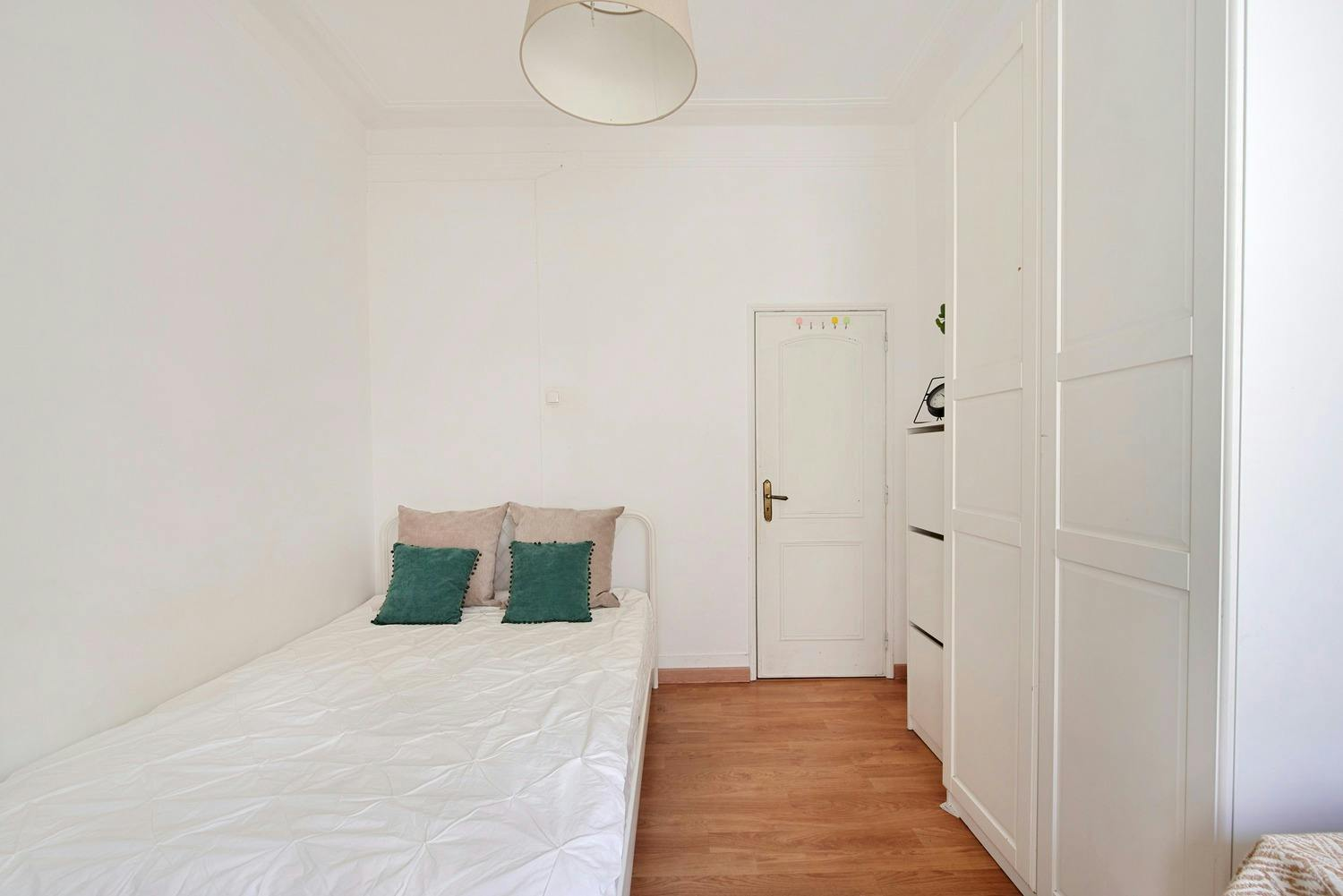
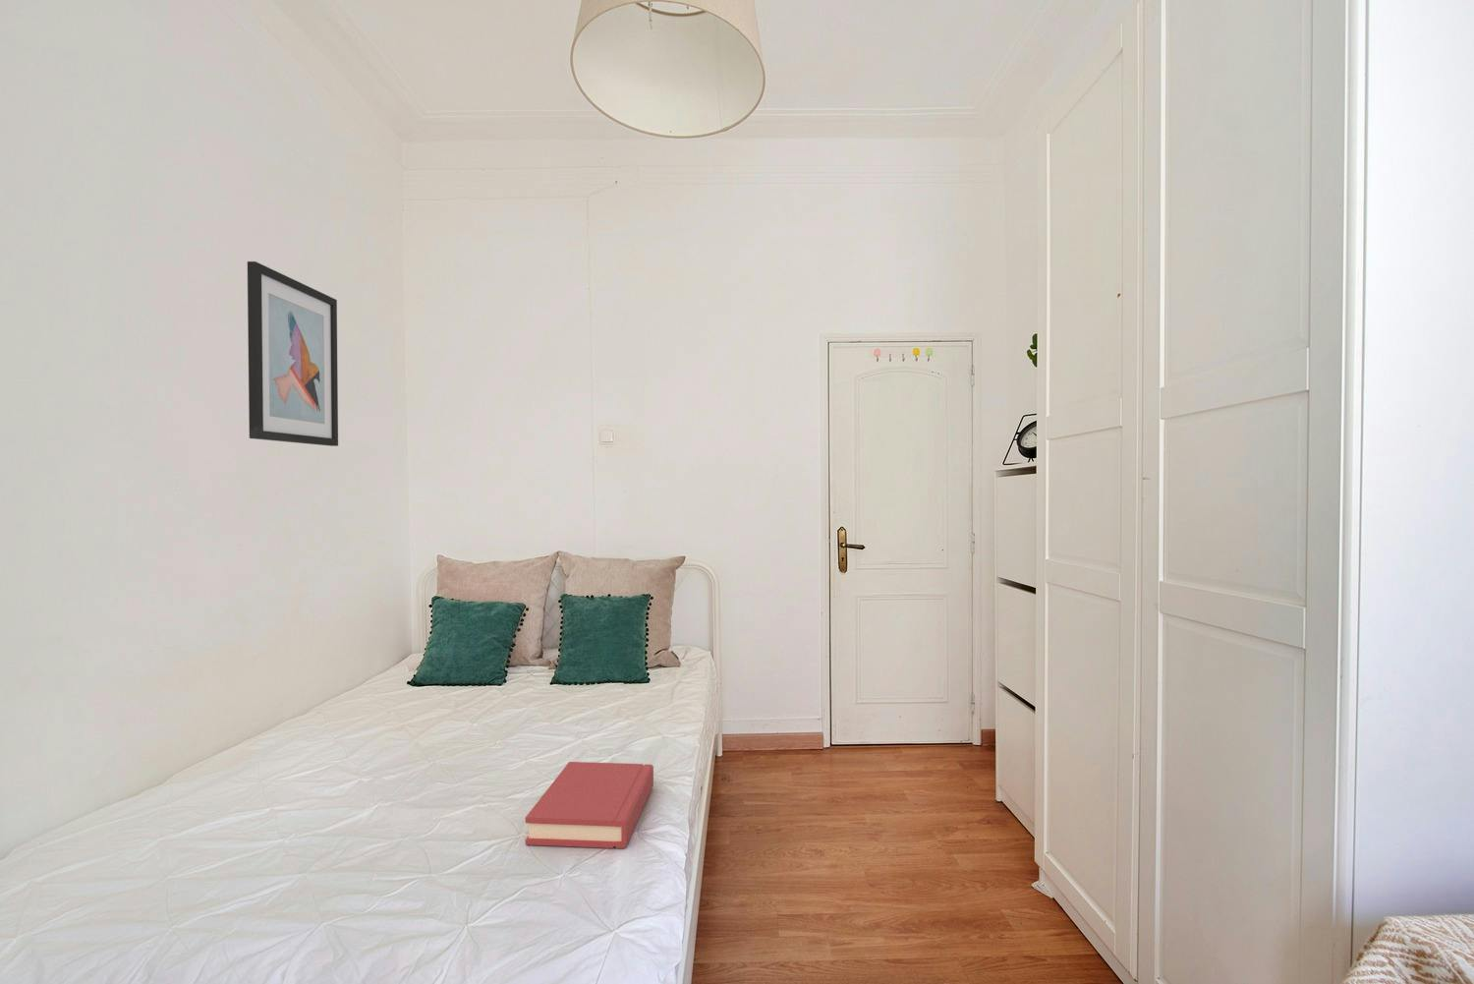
+ wall art [247,260,339,447]
+ hardback book [525,761,654,849]
